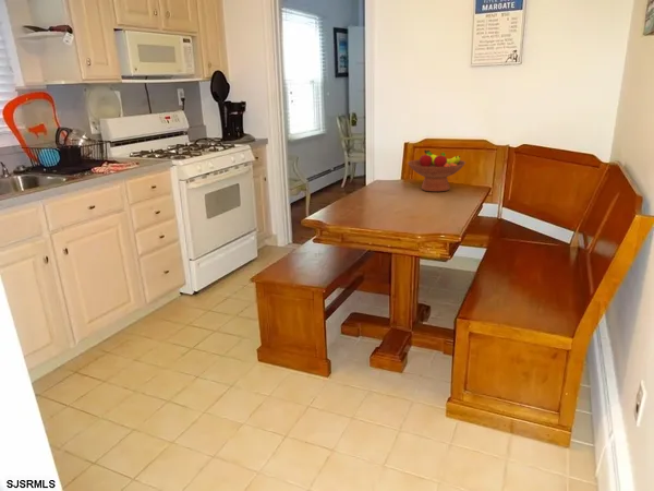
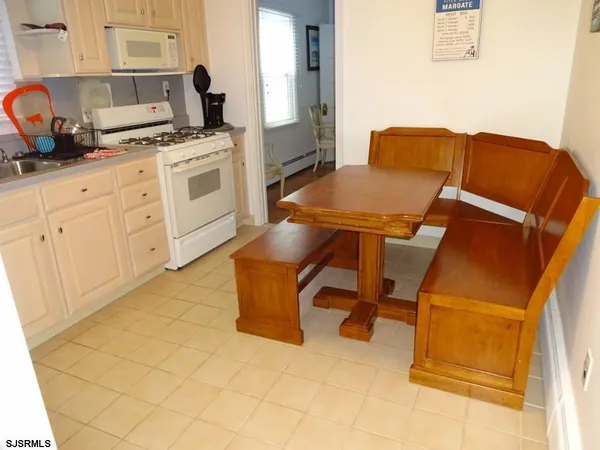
- fruit bowl [407,148,467,193]
